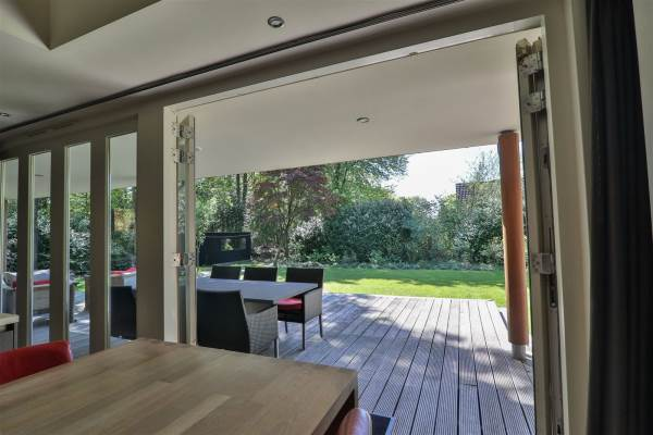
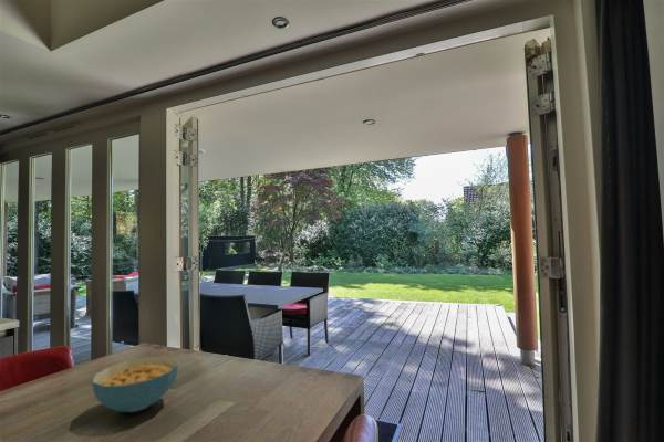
+ cereal bowl [91,355,179,413]
